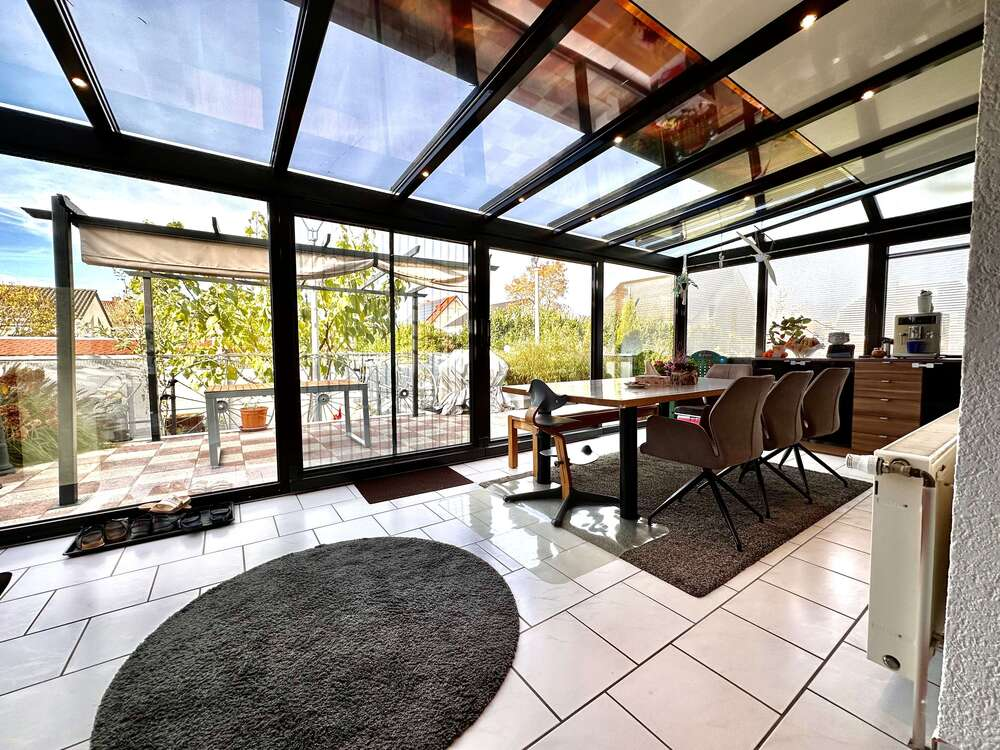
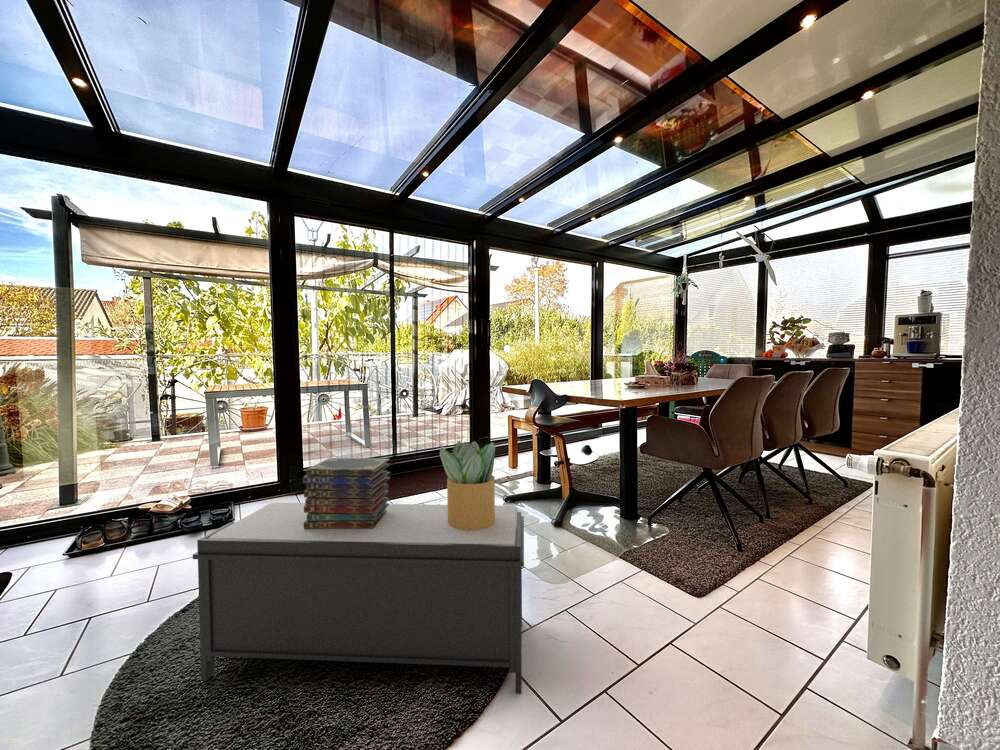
+ bench [192,501,525,695]
+ potted plant [439,440,497,530]
+ book stack [302,457,392,529]
